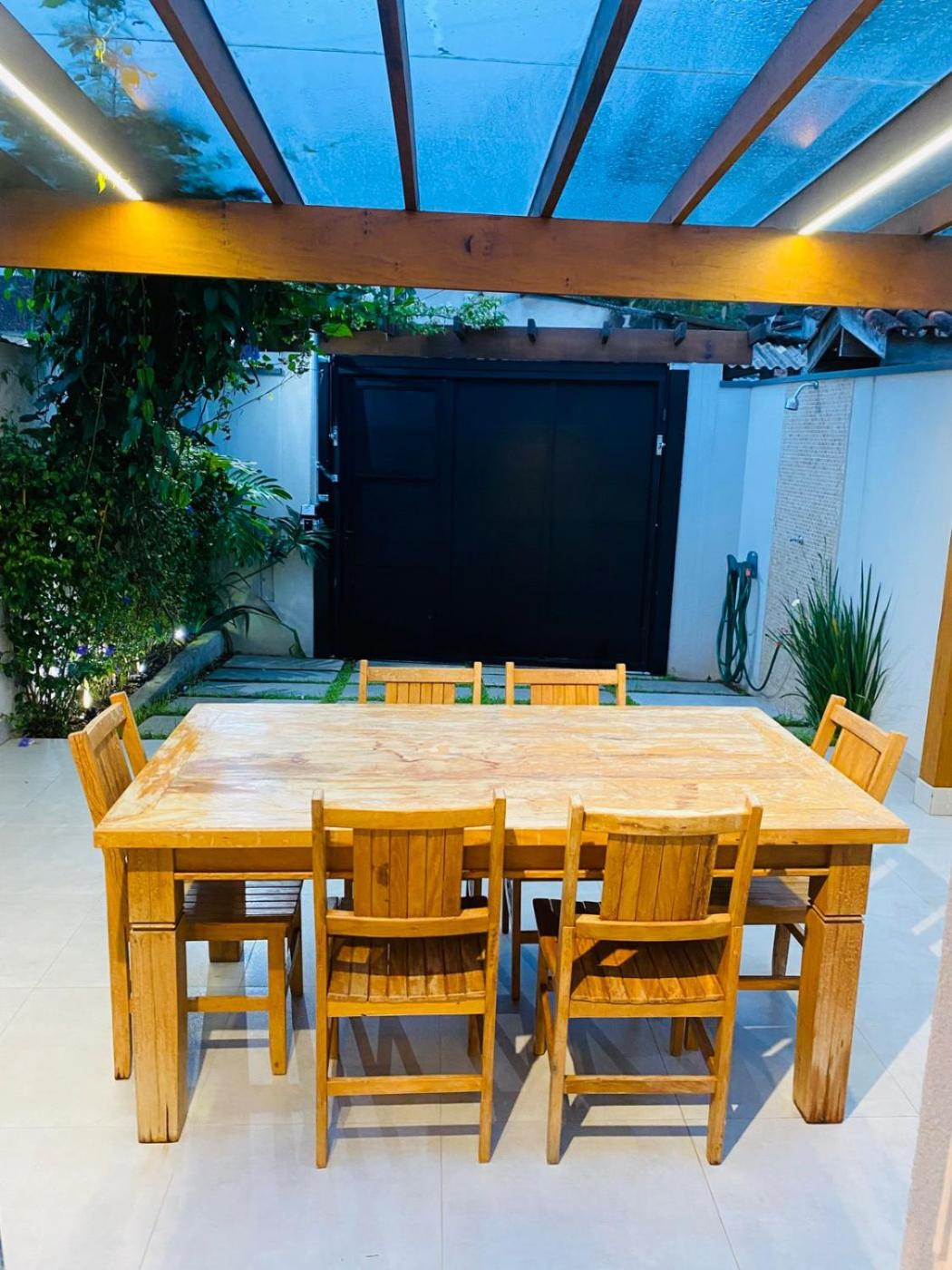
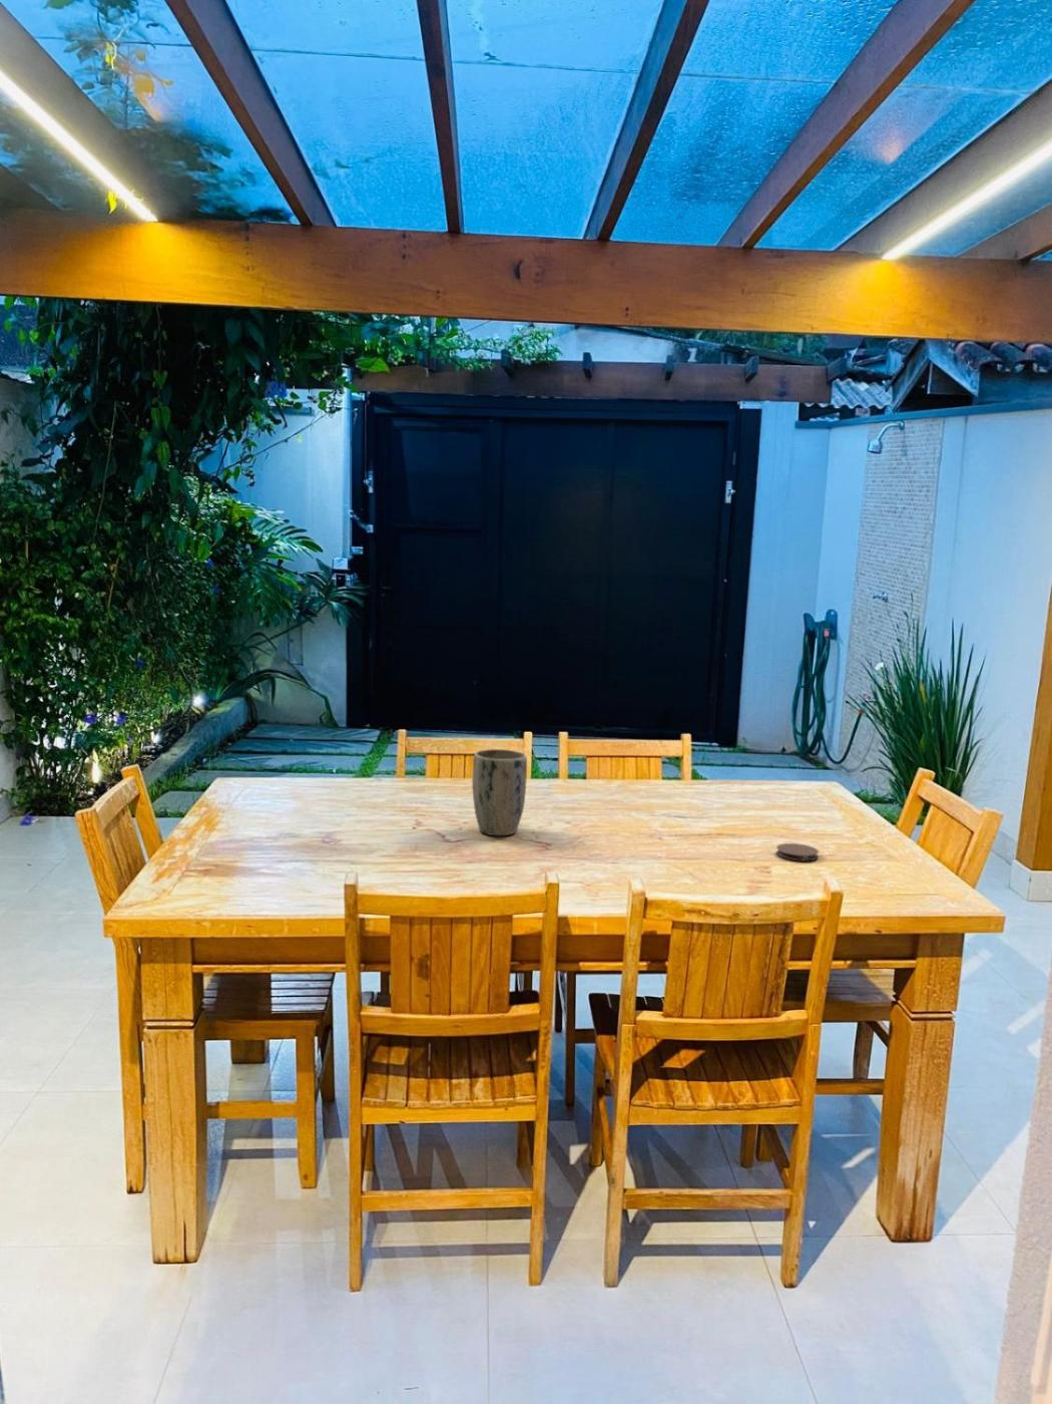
+ plant pot [471,748,528,837]
+ coaster [776,842,820,862]
